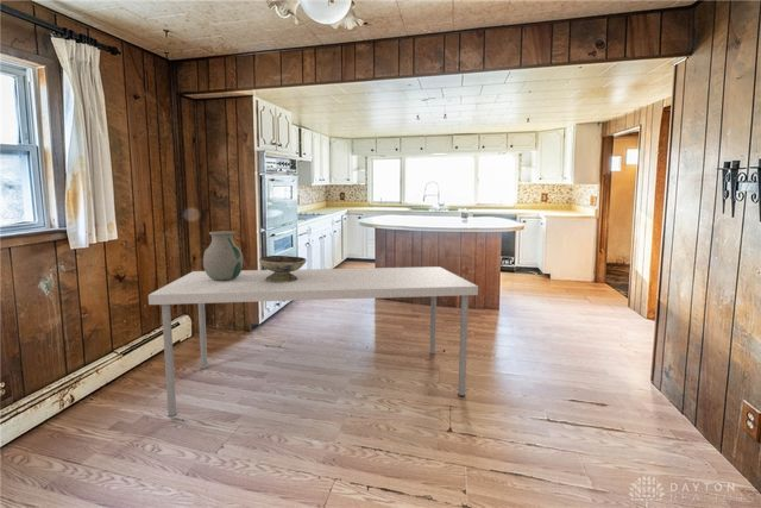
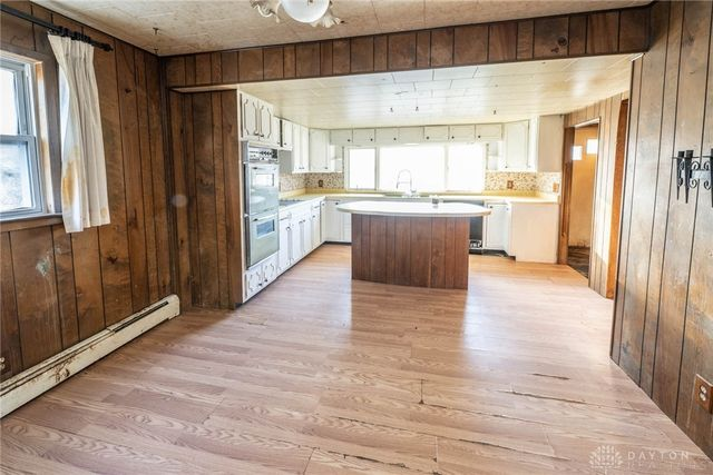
- decorative bowl [258,255,308,282]
- dining table [147,265,479,418]
- vase [202,230,244,281]
